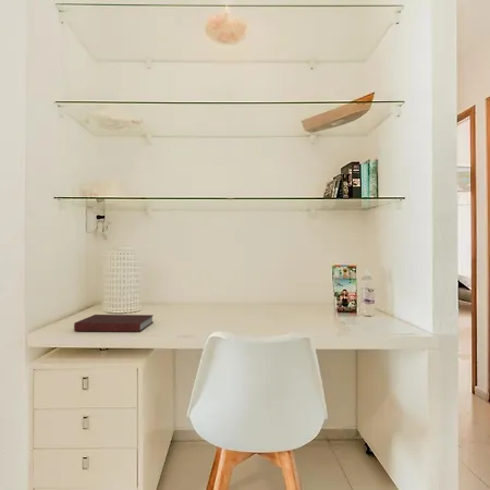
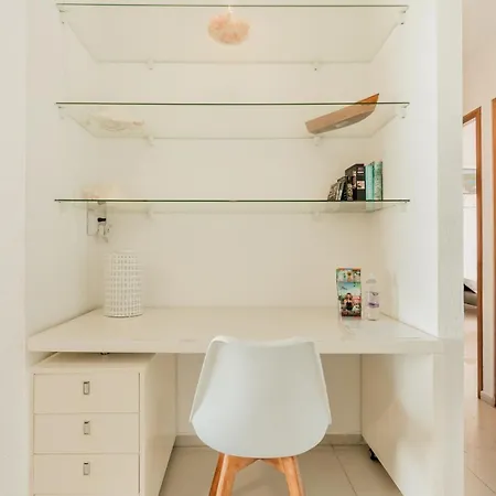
- notebook [73,314,155,333]
